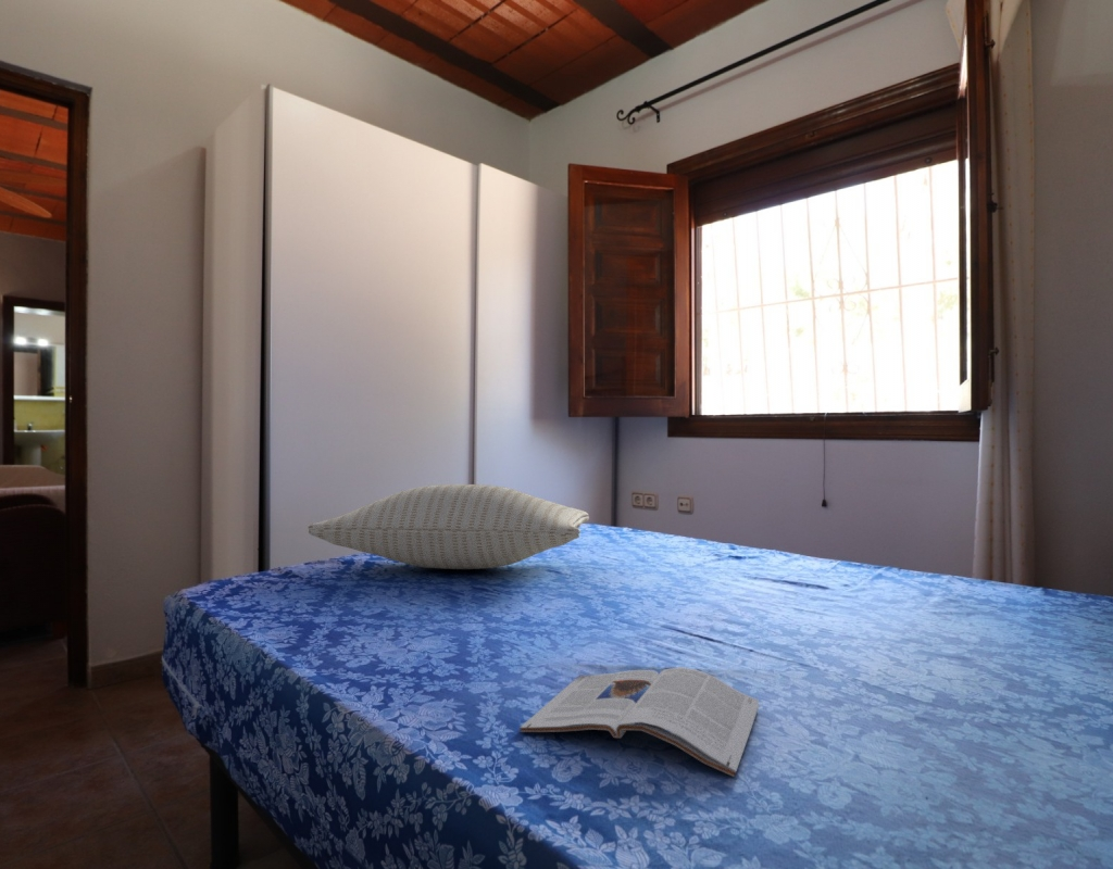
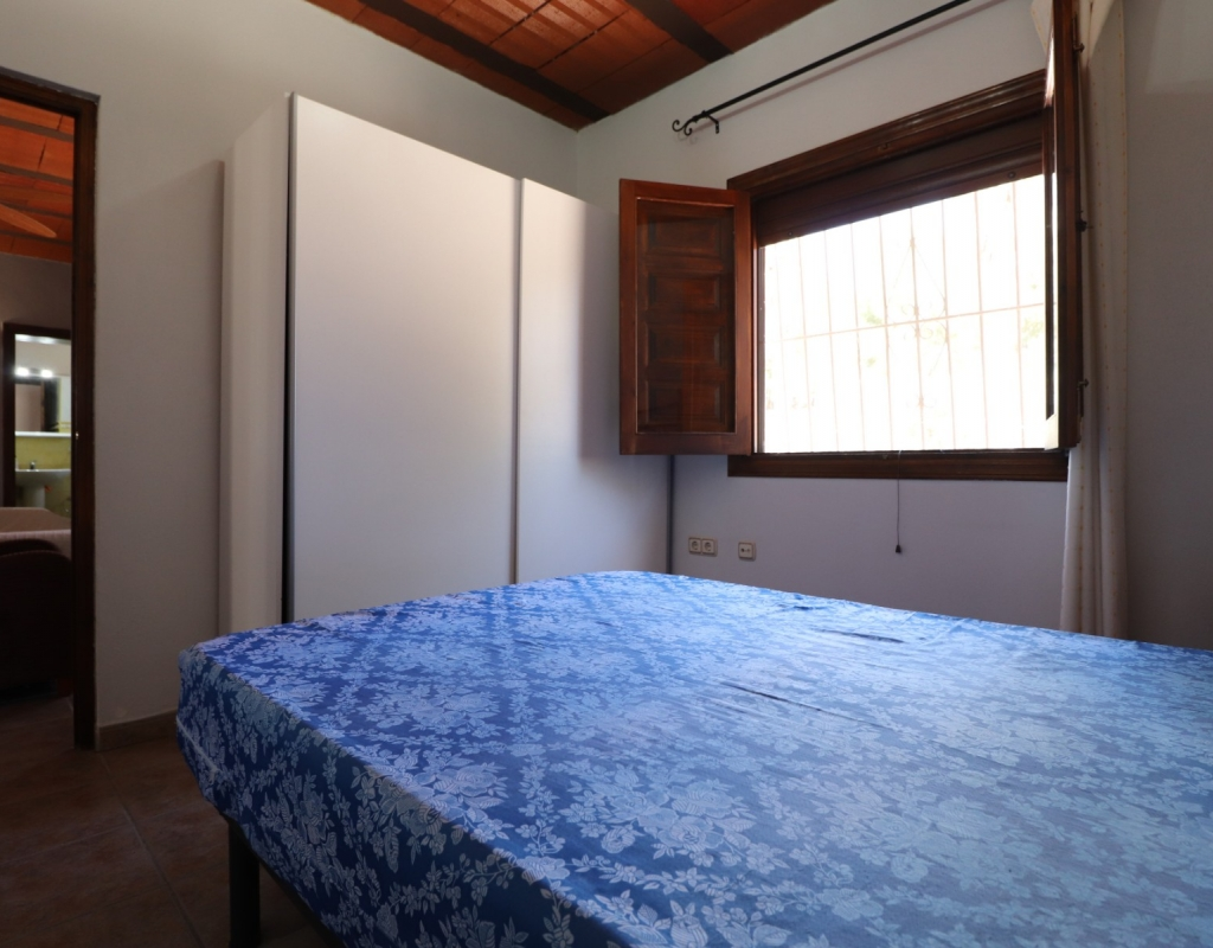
- pillow [307,483,590,570]
- magazine [518,666,761,778]
